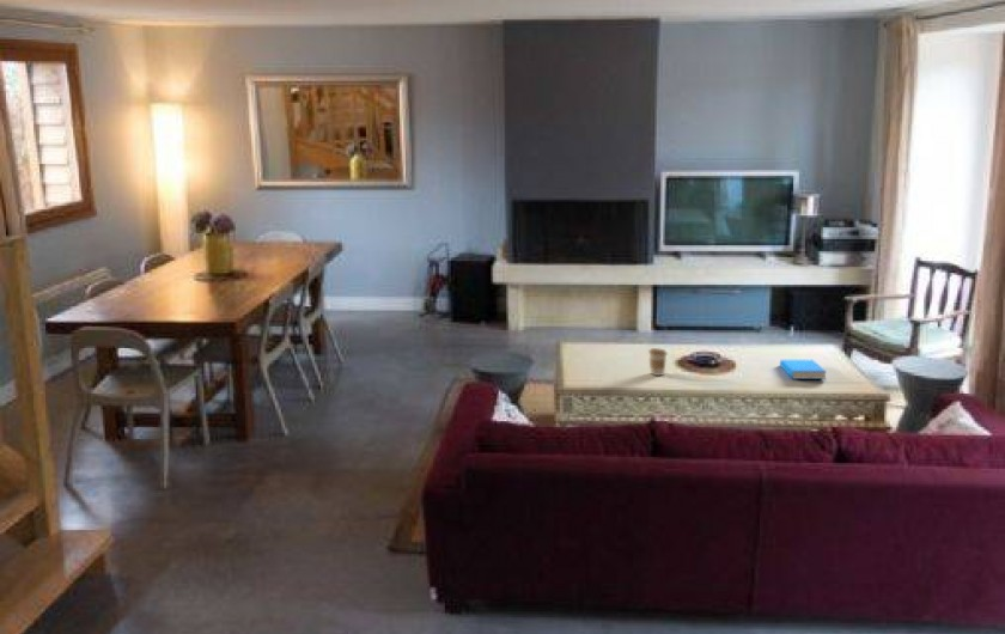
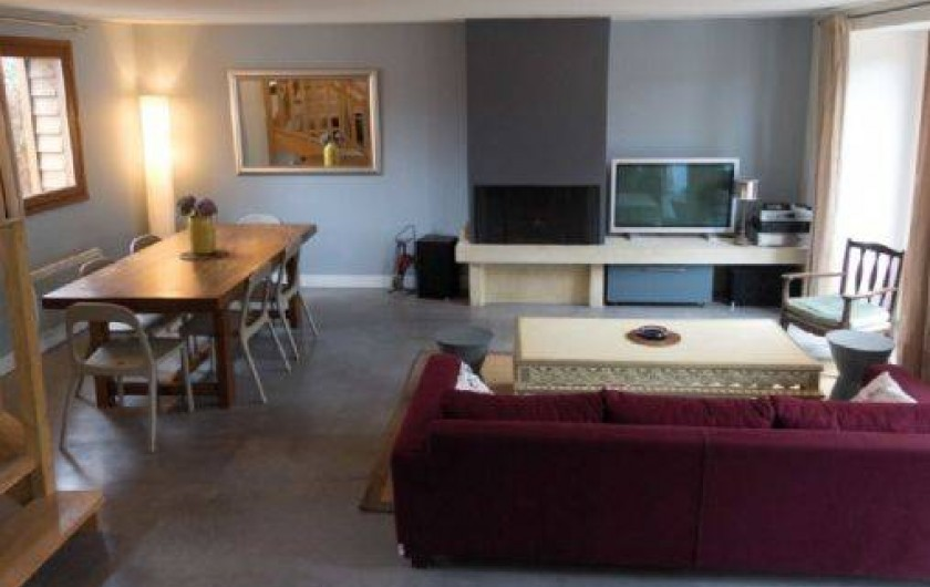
- coffee cup [647,347,669,377]
- book [779,359,828,380]
